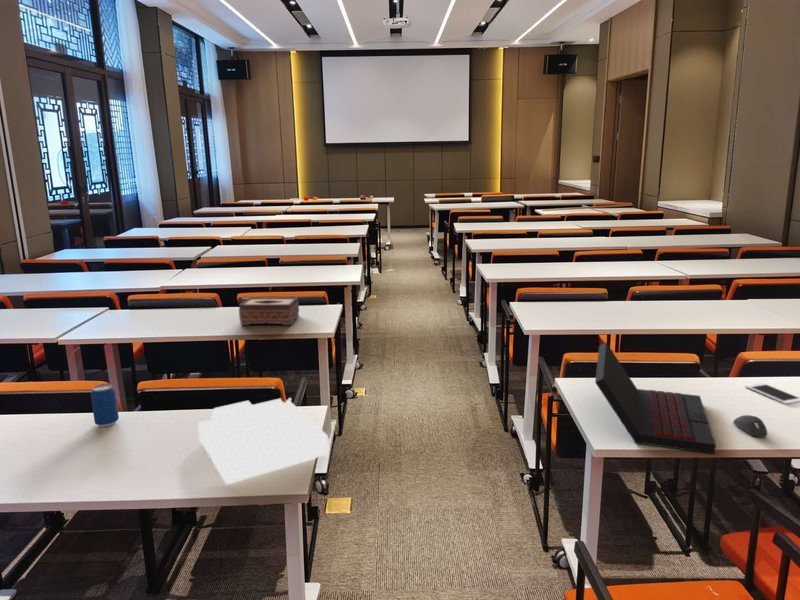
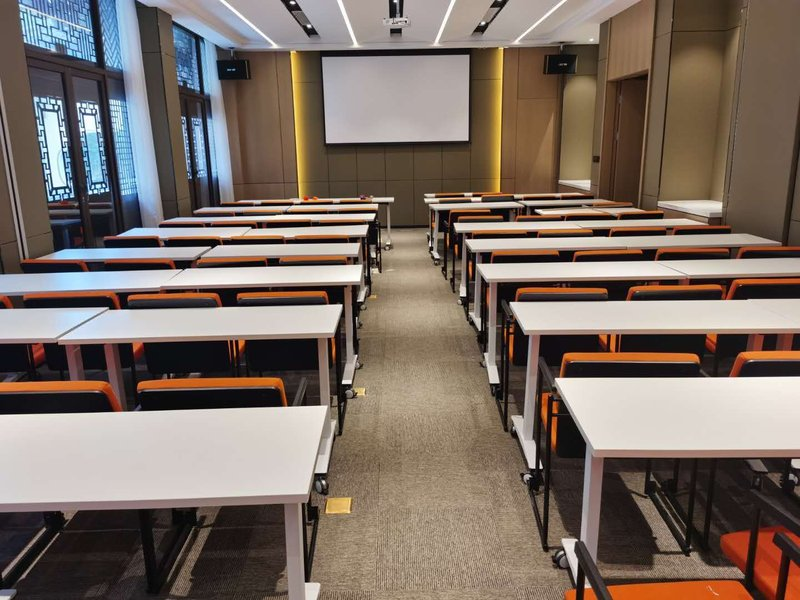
- laptop [594,341,717,455]
- paper stack [197,397,330,485]
- computer mouse [732,414,768,438]
- cell phone [744,382,800,405]
- tissue box [238,296,300,326]
- beverage can [90,383,120,428]
